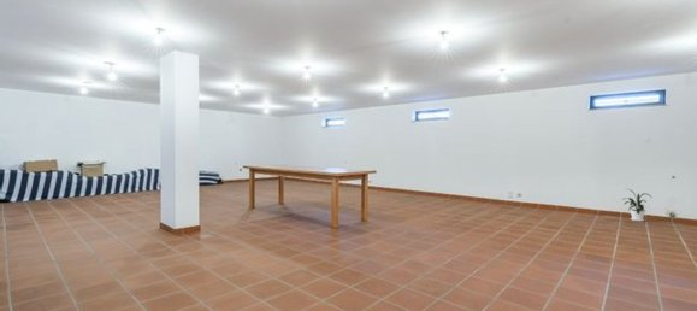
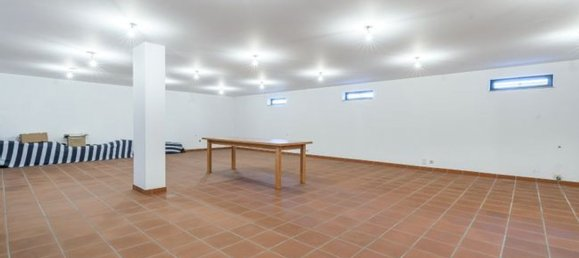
- house plant [621,187,651,223]
